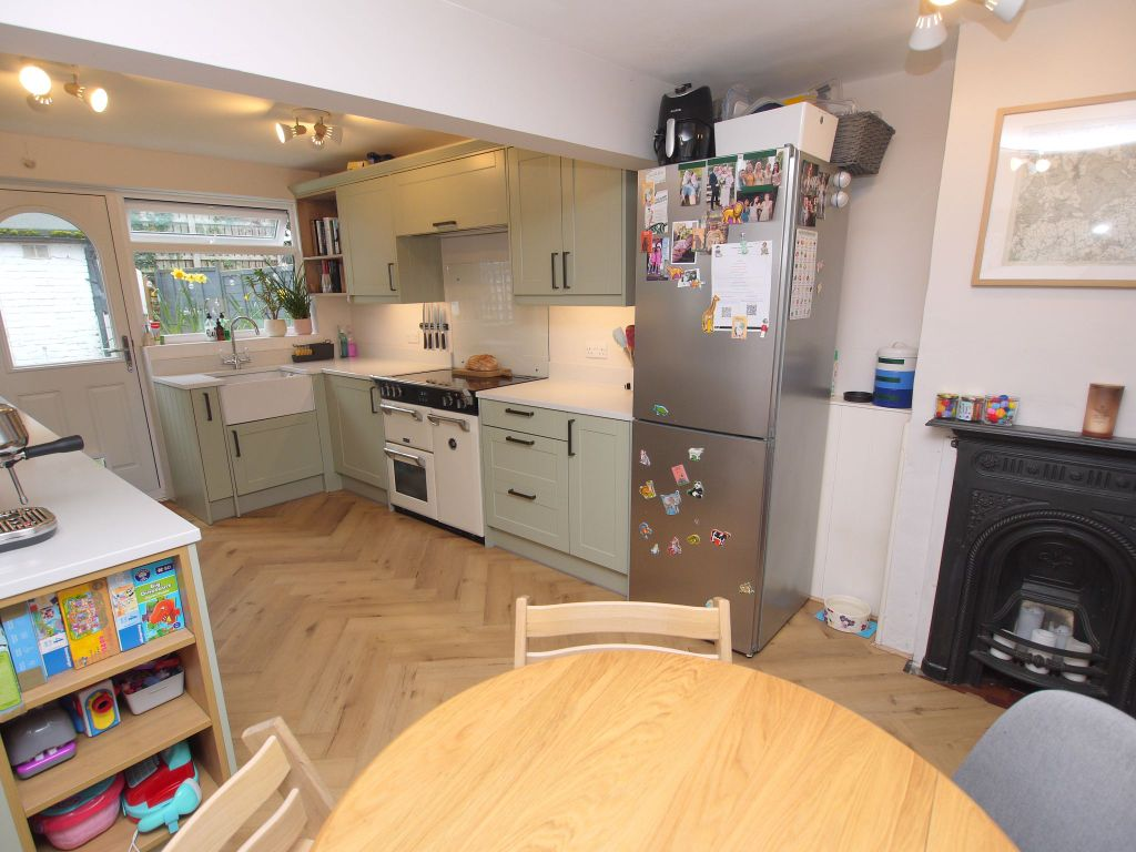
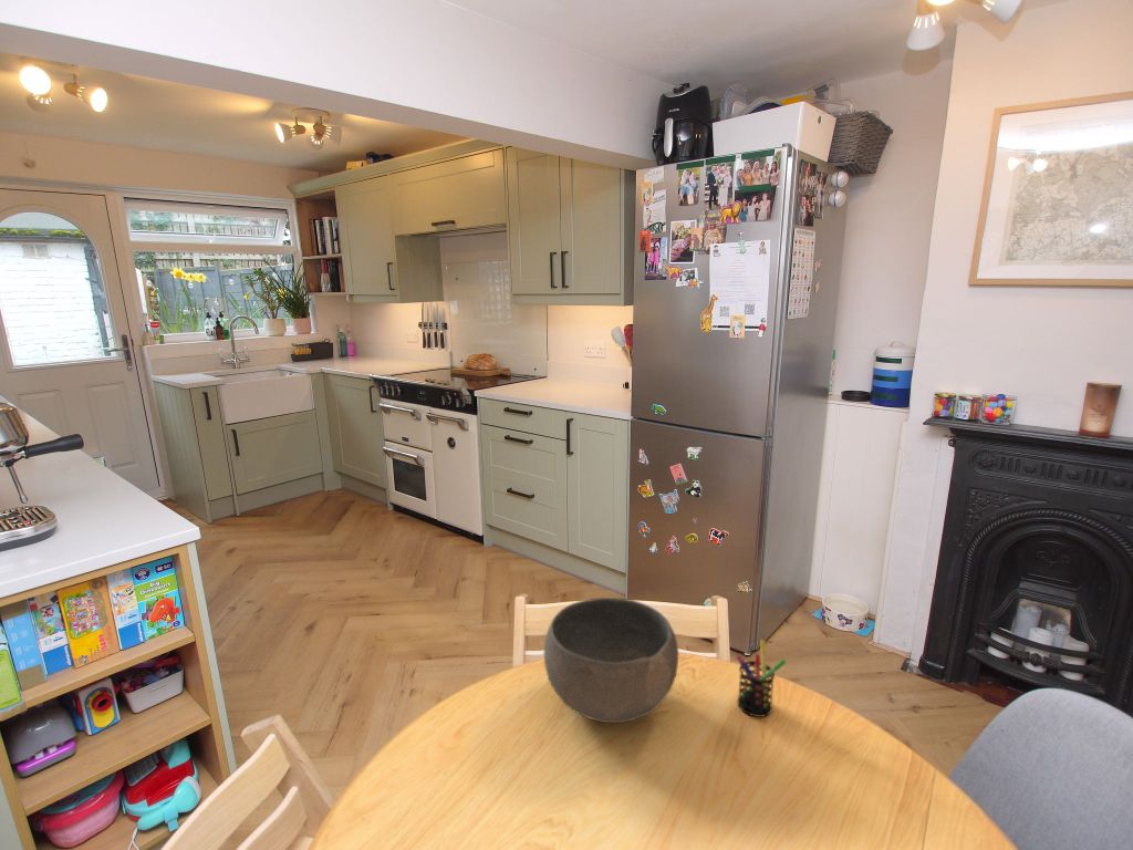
+ pen holder [736,640,787,718]
+ bowl [543,597,679,724]
